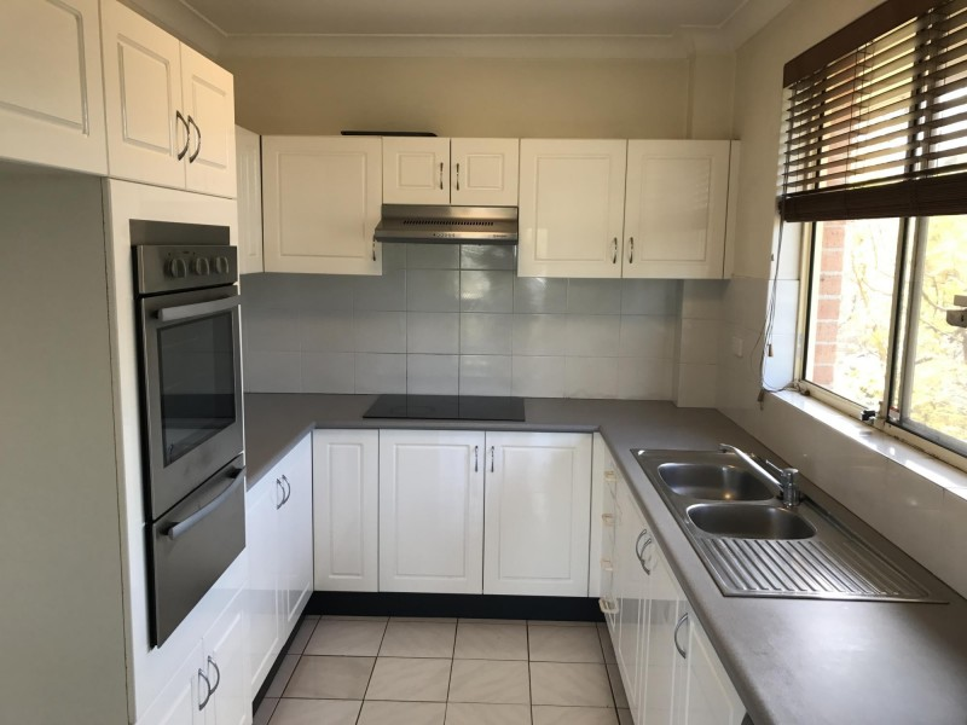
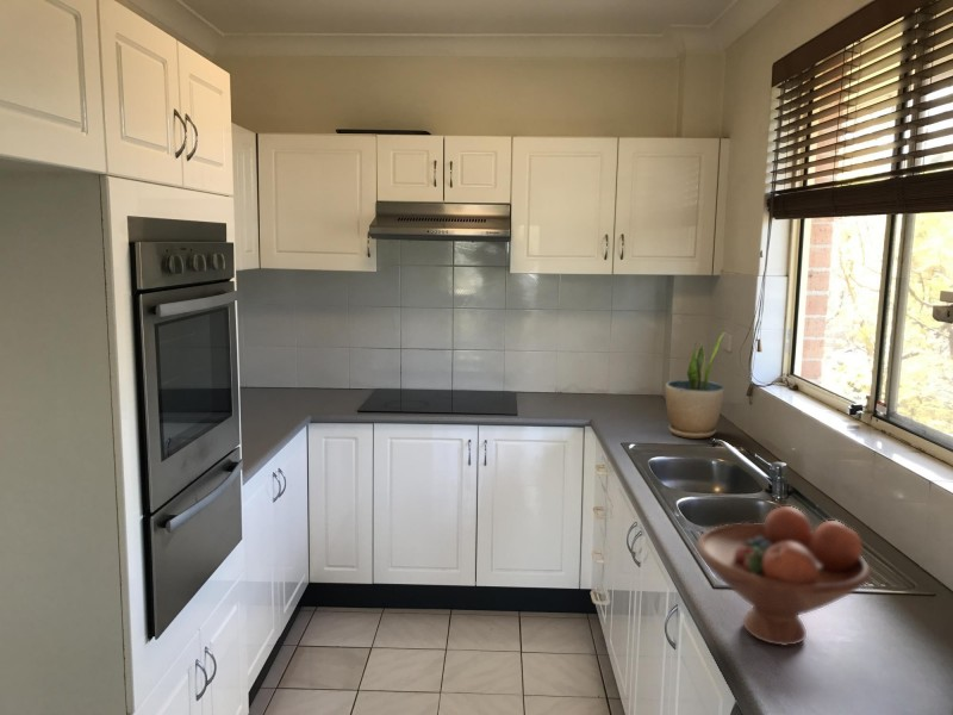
+ fruit bowl [694,505,872,647]
+ potted plant [665,331,727,440]
